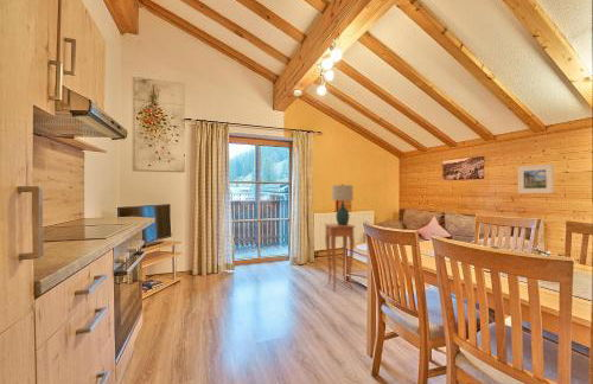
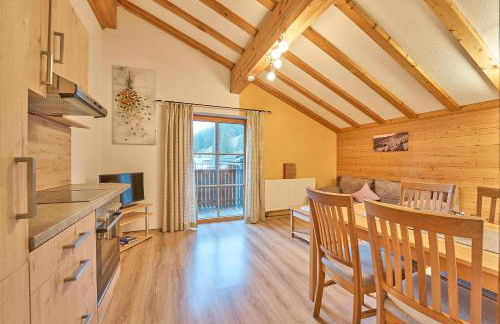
- side table [324,223,356,292]
- table lamp [331,183,353,225]
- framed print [517,162,555,194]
